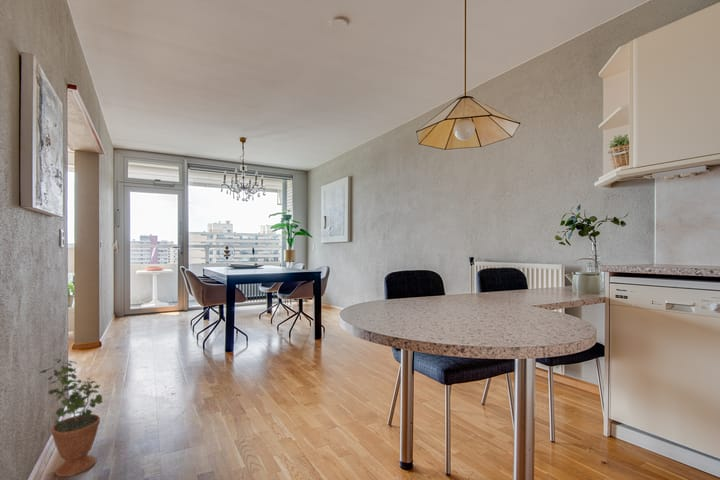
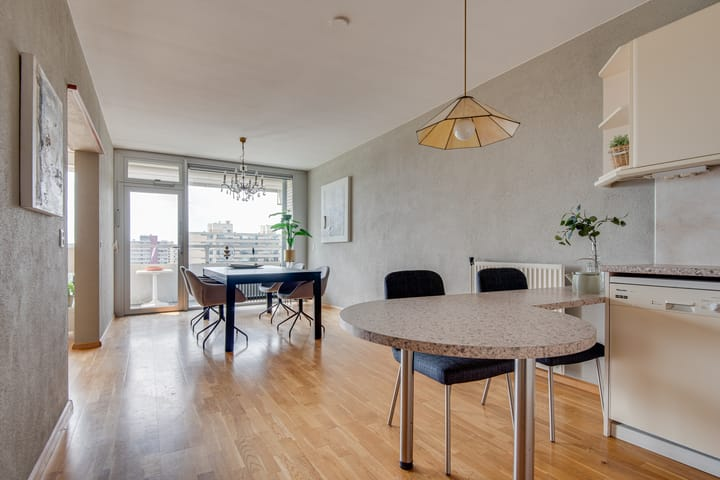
- potted plant [38,357,104,478]
